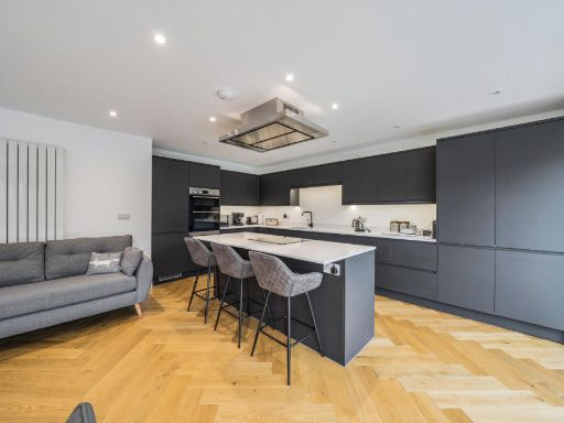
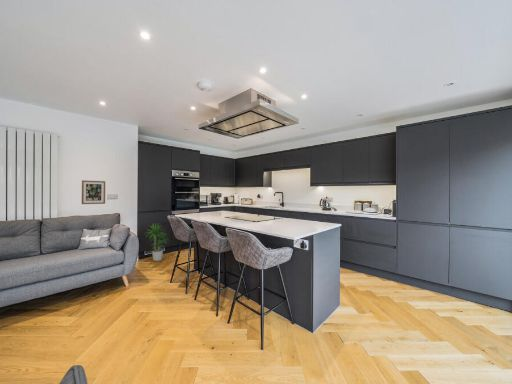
+ wall art [81,179,106,205]
+ potted plant [145,222,170,262]
